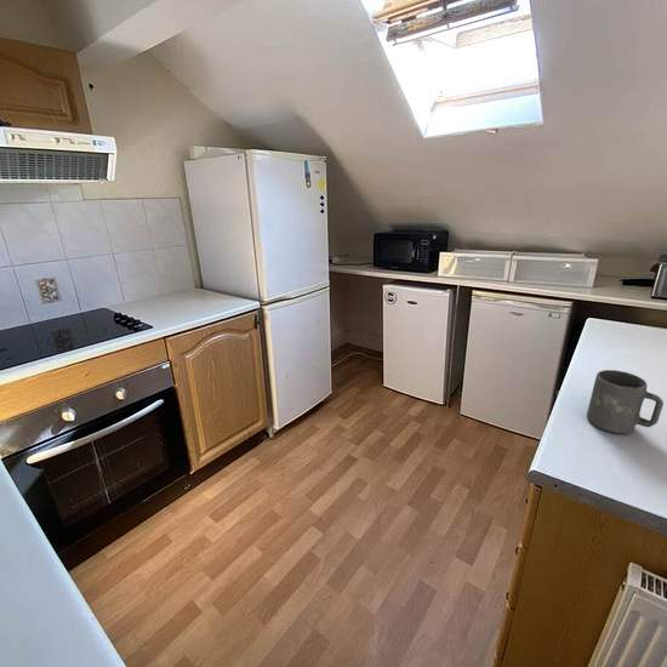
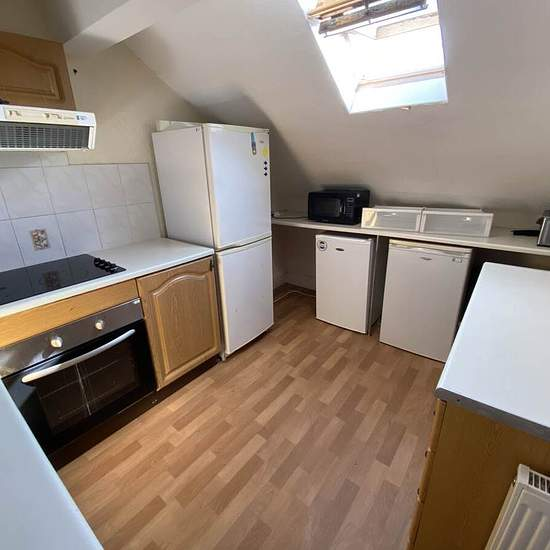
- mug [586,369,665,434]
